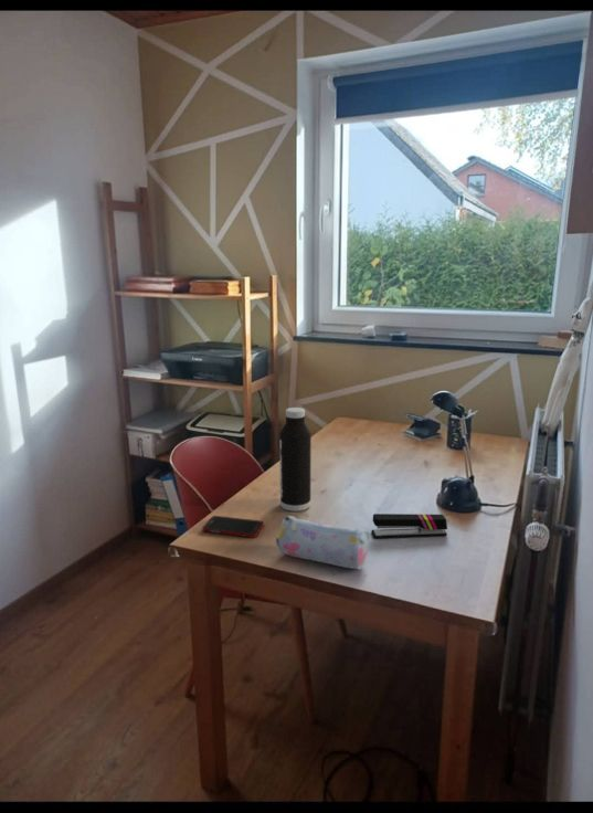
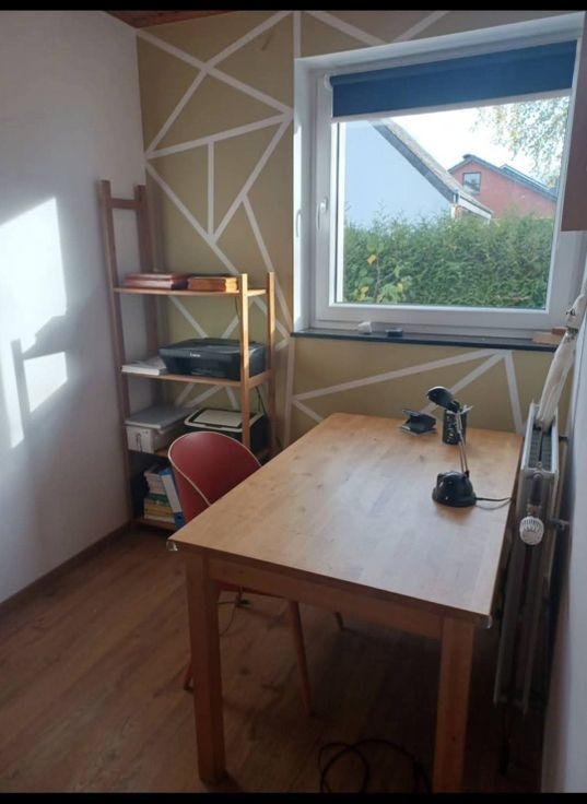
- cell phone [201,515,265,538]
- stapler [370,513,448,539]
- pencil case [275,515,370,570]
- water bottle [278,406,313,513]
